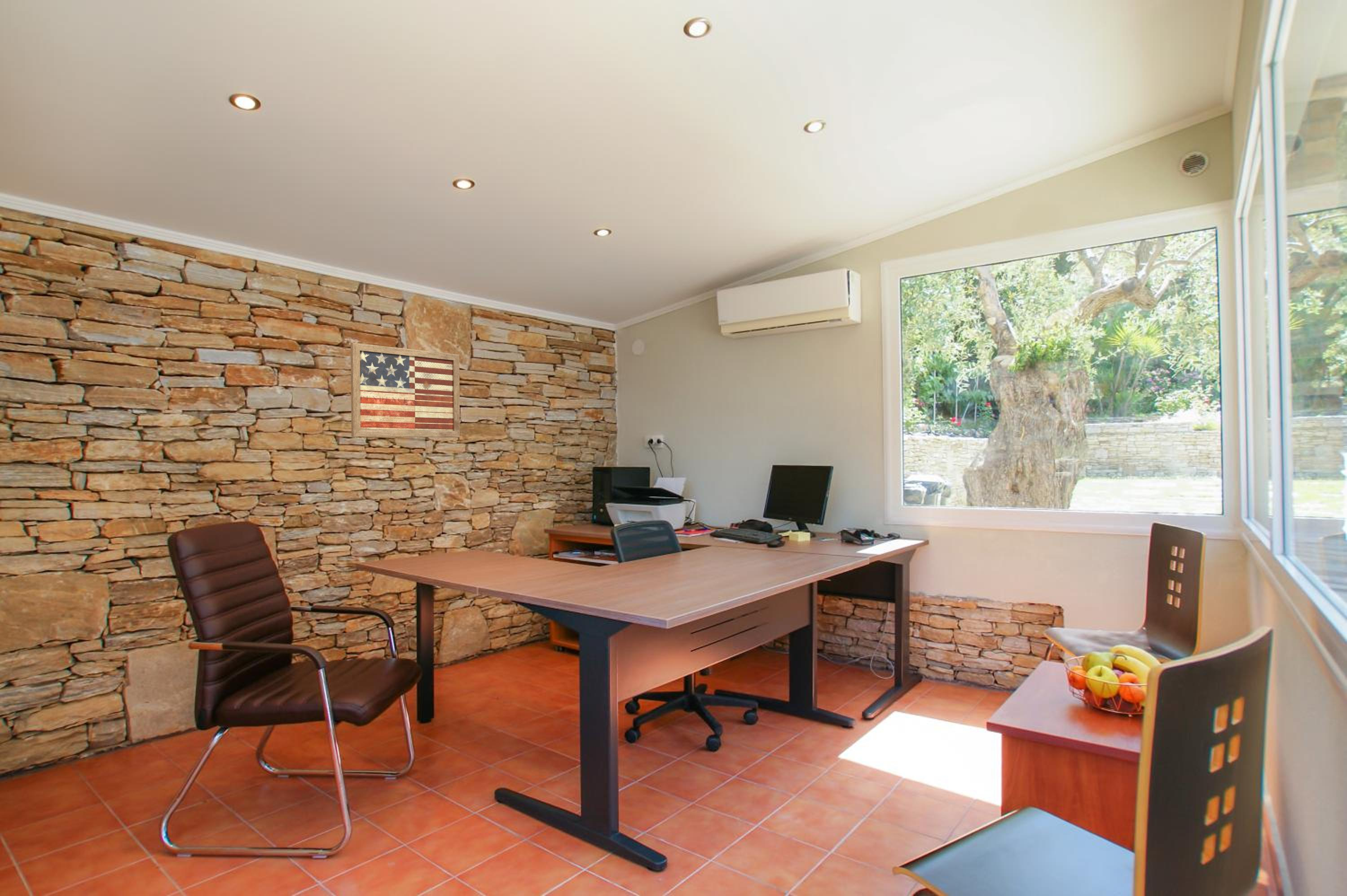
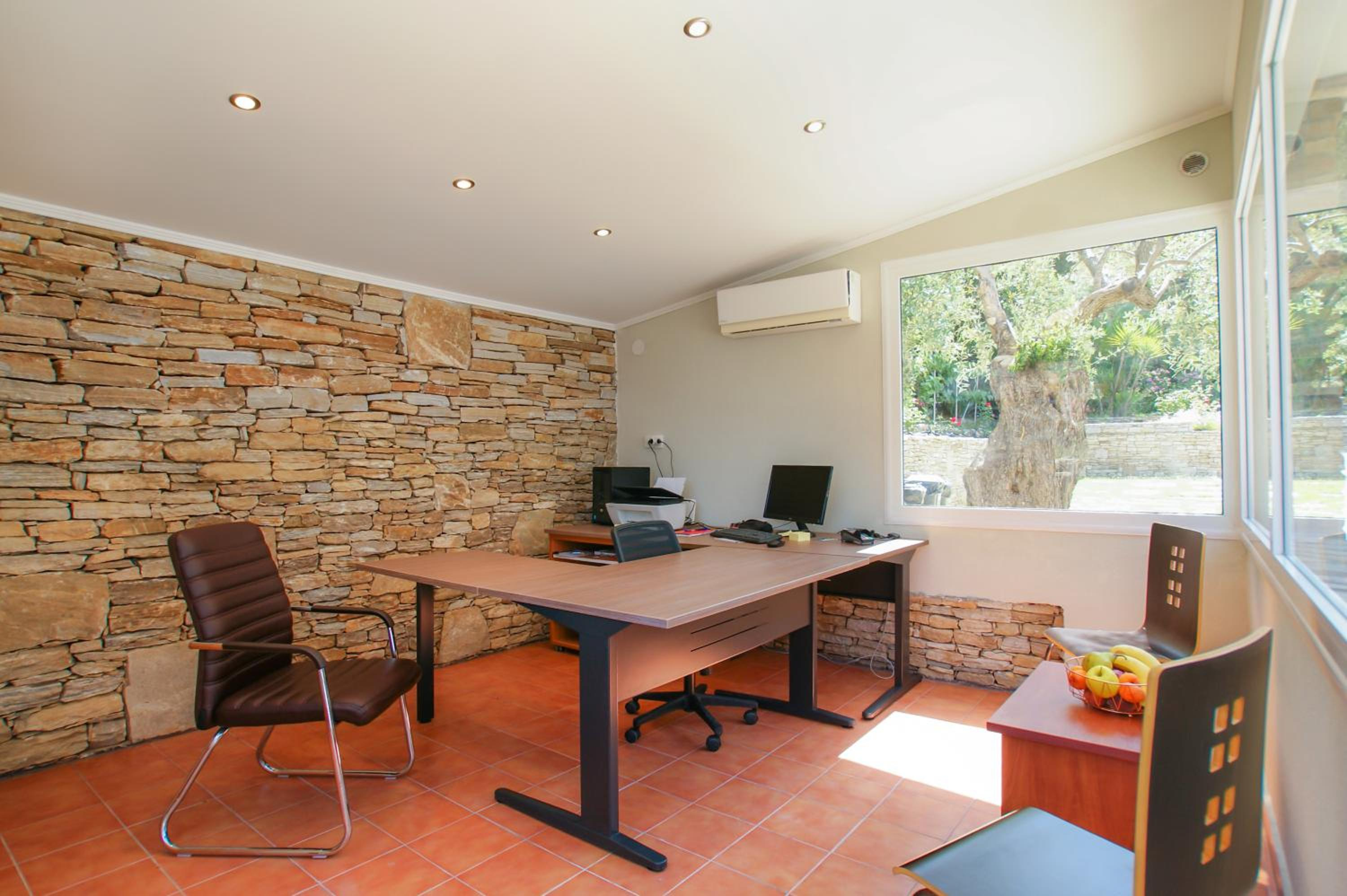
- wall art [350,342,460,438]
